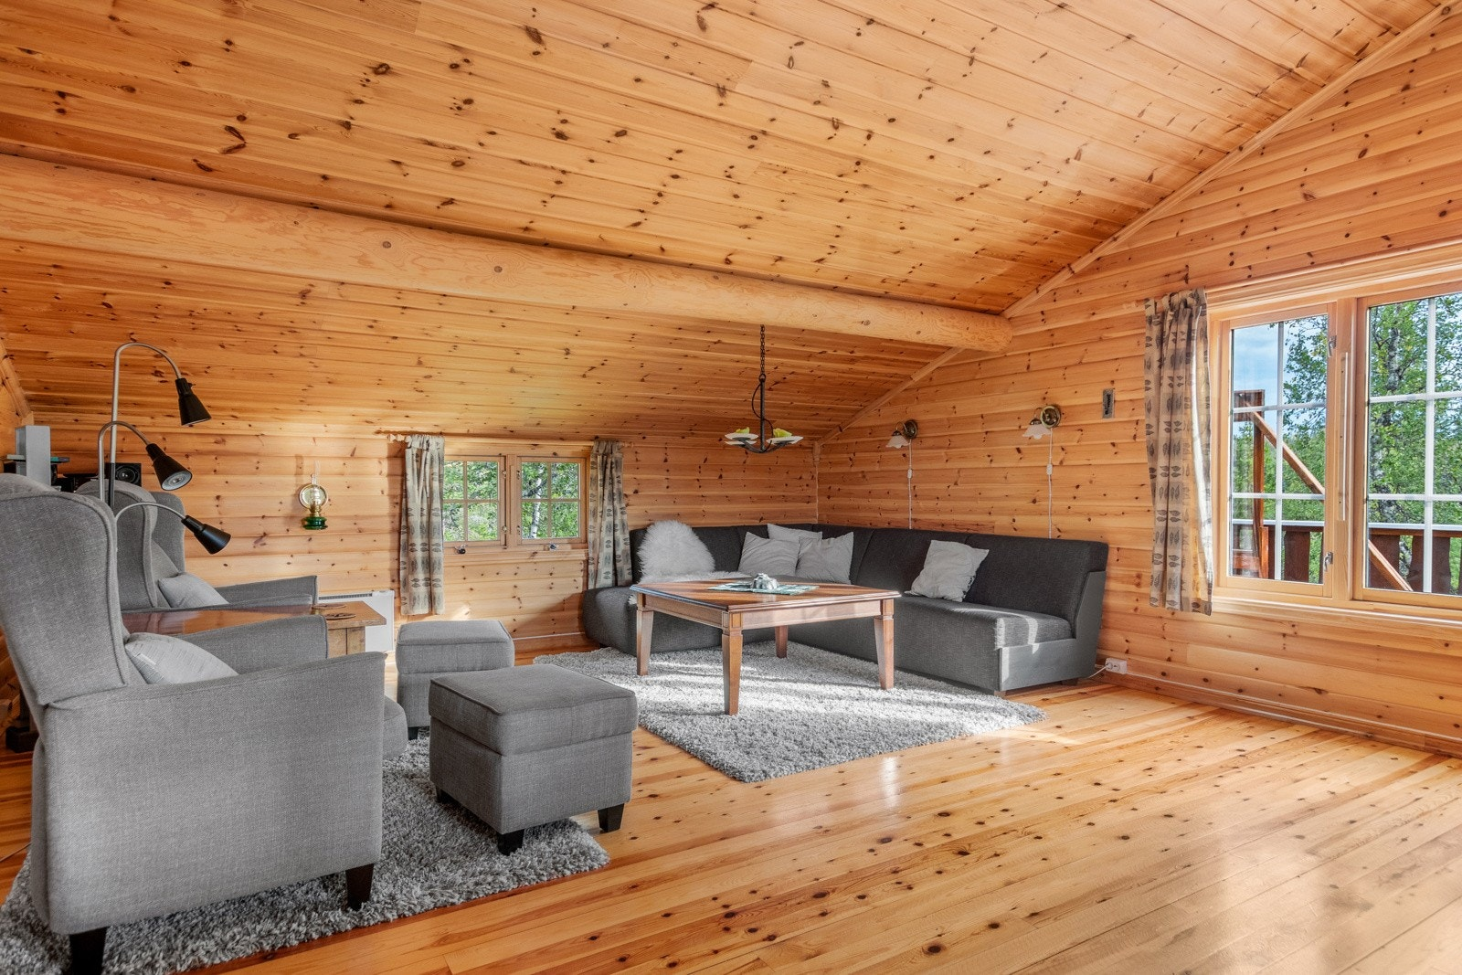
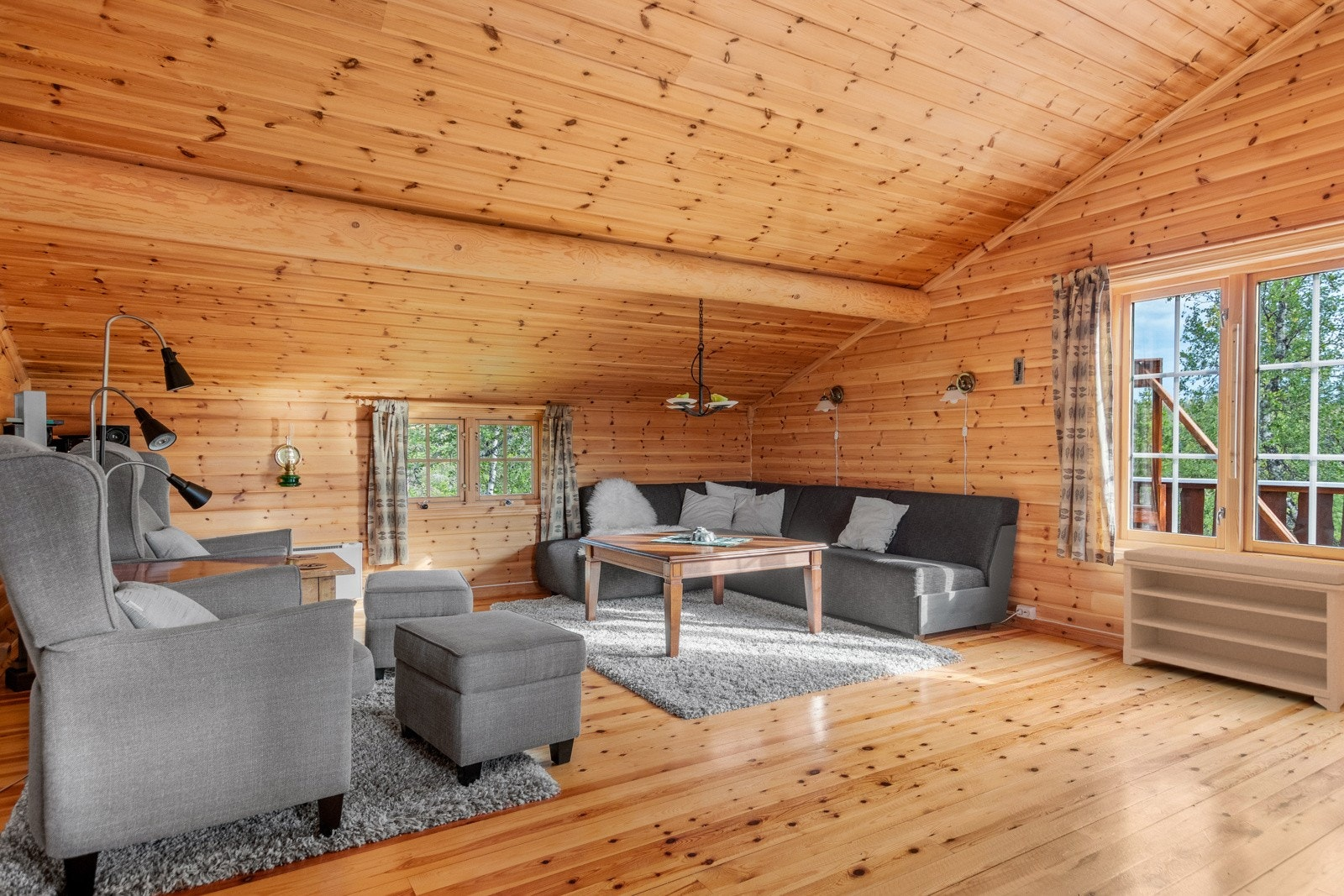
+ bench [1116,546,1344,714]
